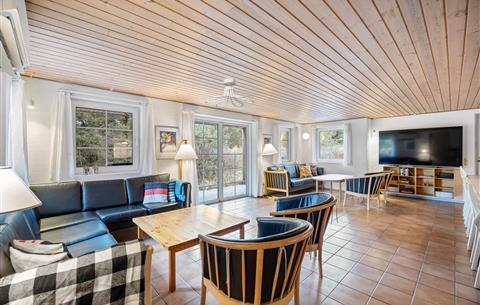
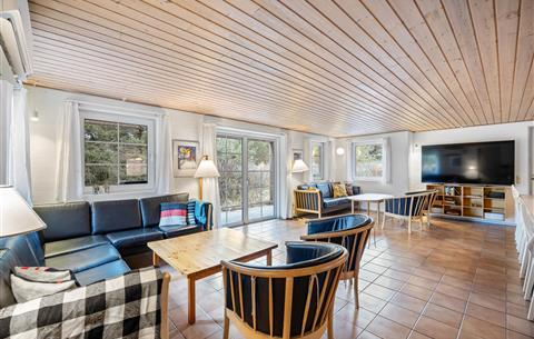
- ceiling light fixture [205,77,255,108]
